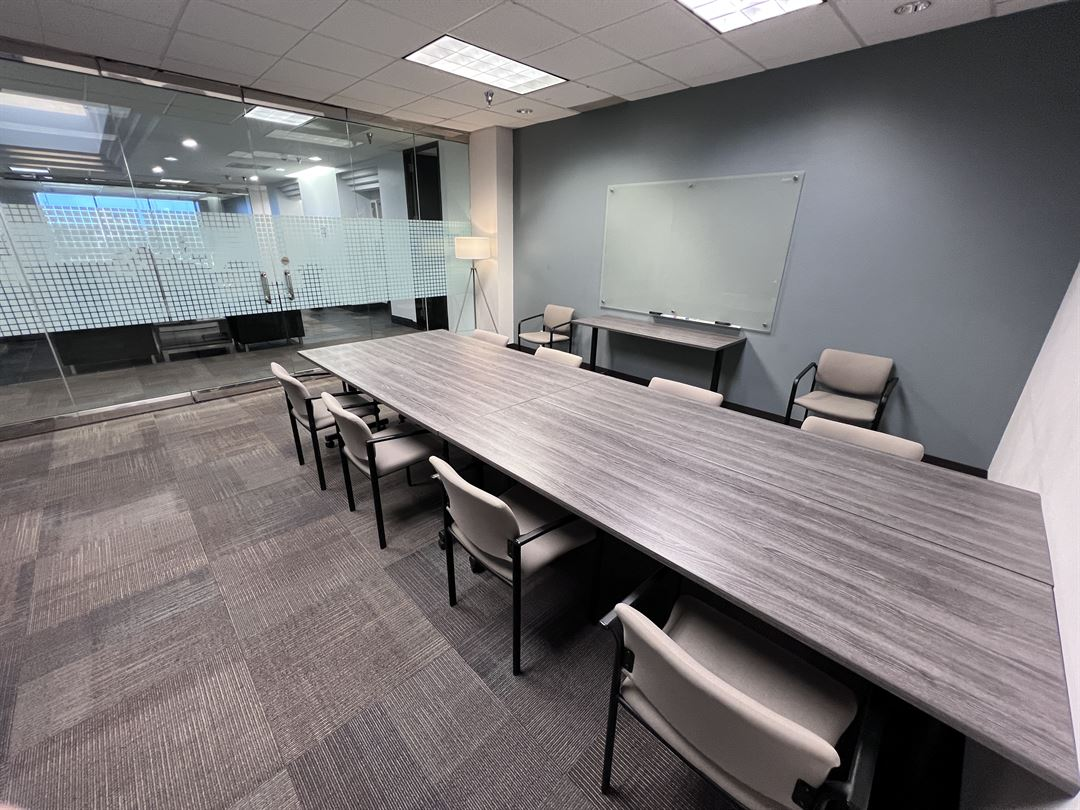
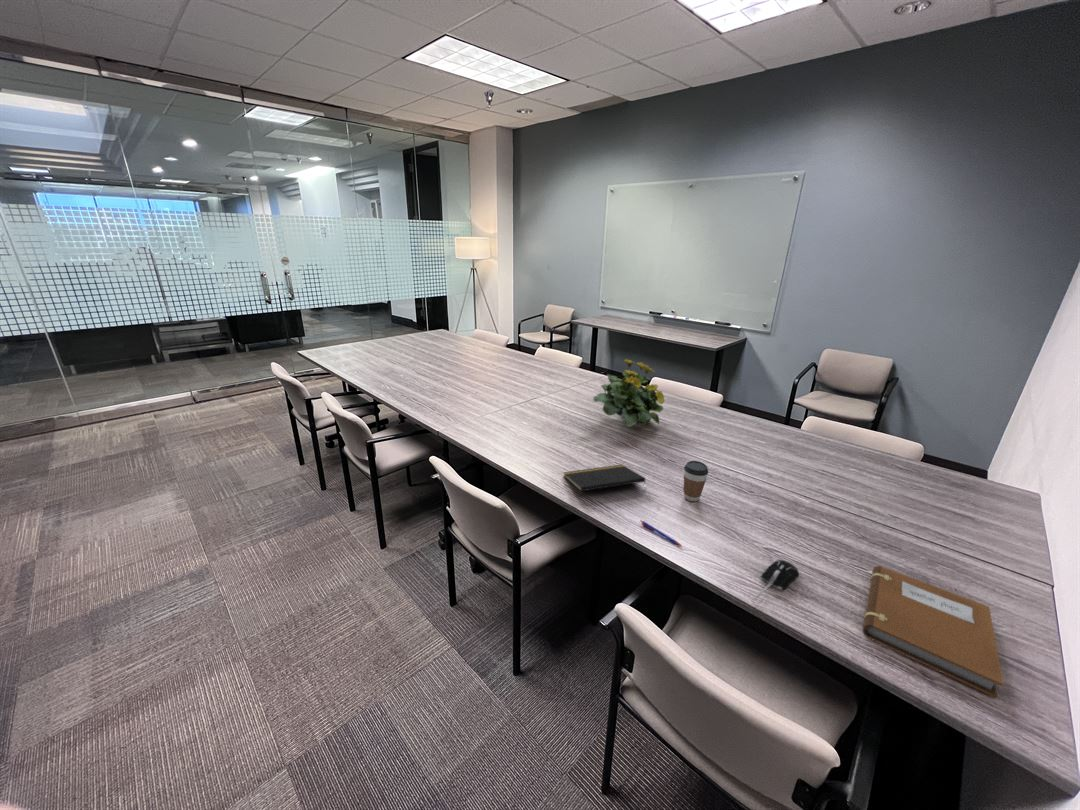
+ notepad [562,463,647,492]
+ pen [639,519,684,548]
+ computer mouse [752,559,800,601]
+ notebook [862,565,1005,699]
+ coffee cup [683,460,709,502]
+ flowering plant [593,358,665,428]
